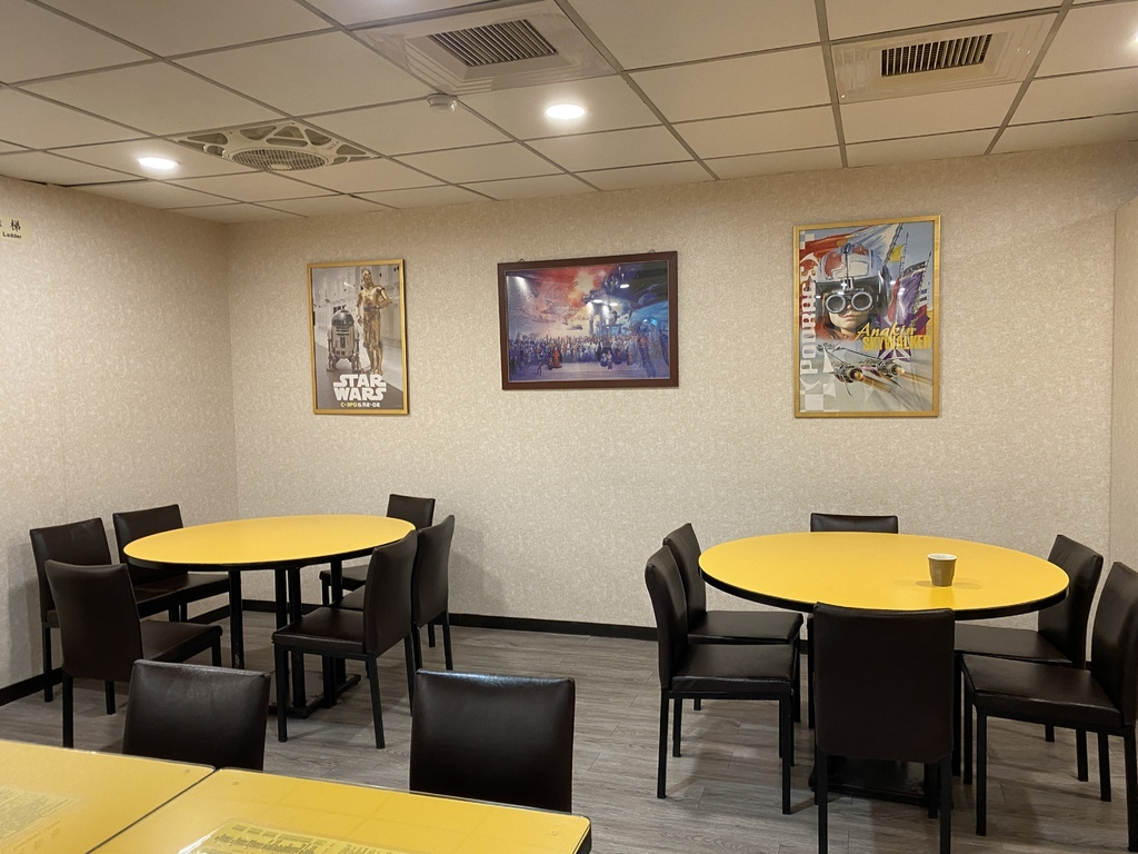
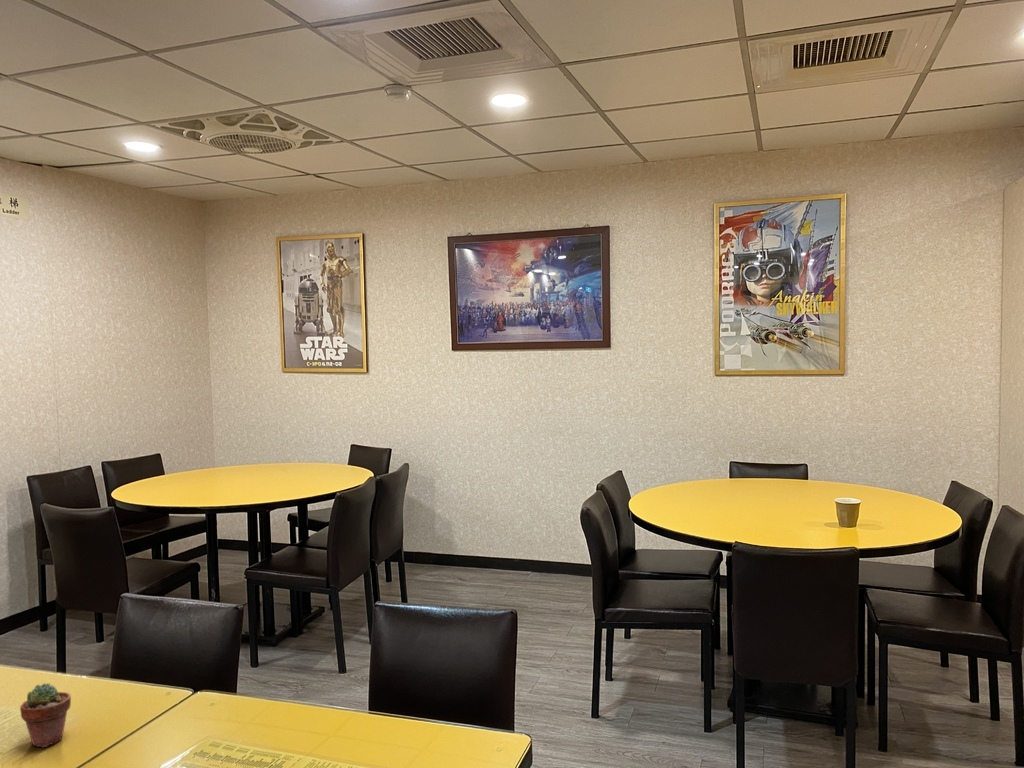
+ potted succulent [19,682,72,749]
